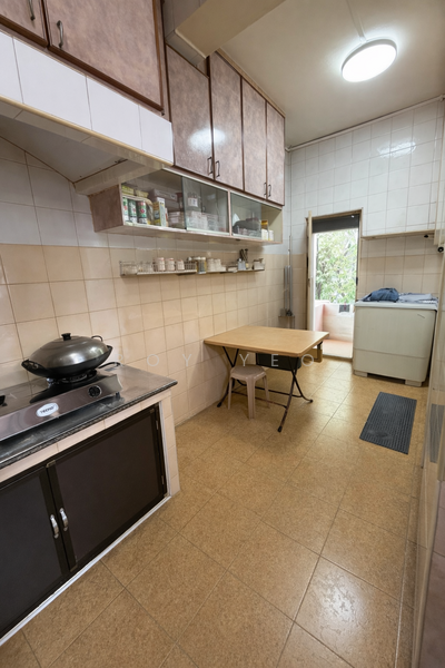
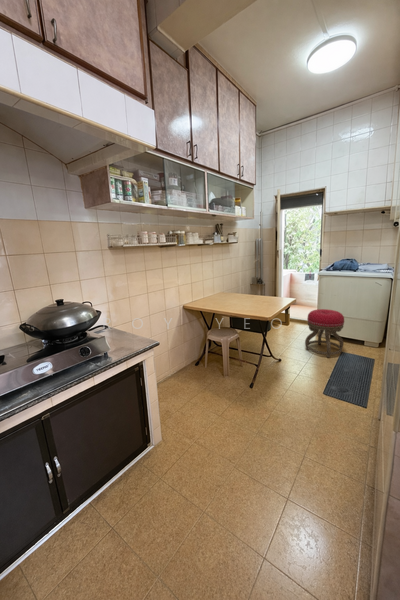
+ stool [304,308,345,358]
